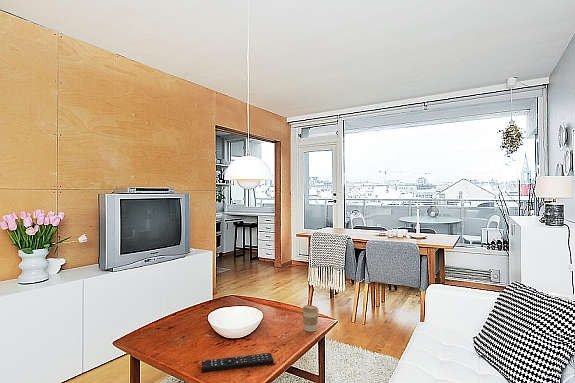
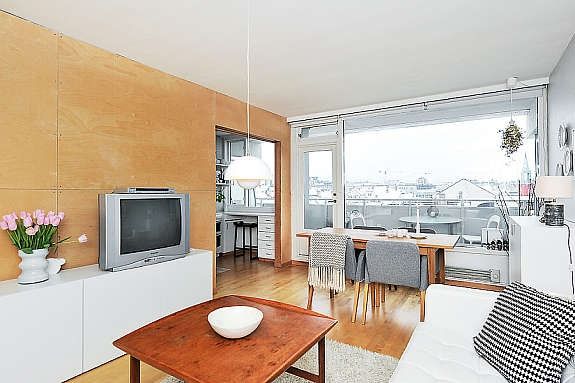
- remote control [200,352,275,373]
- coffee cup [301,304,320,333]
